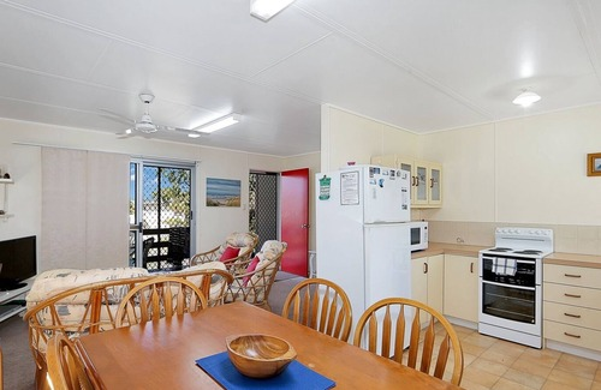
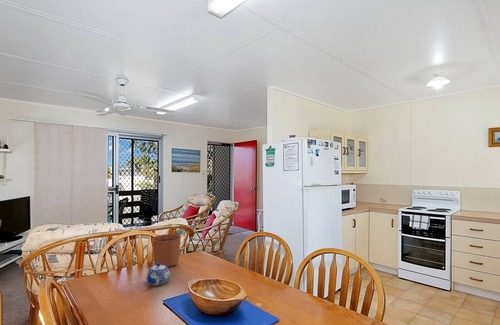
+ plant pot [151,222,182,268]
+ teapot [145,263,171,286]
